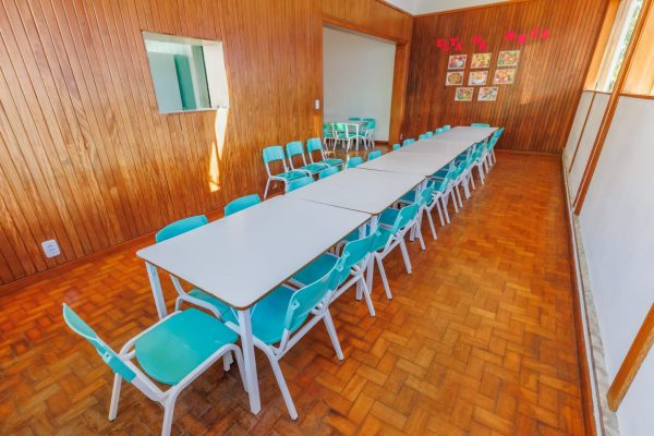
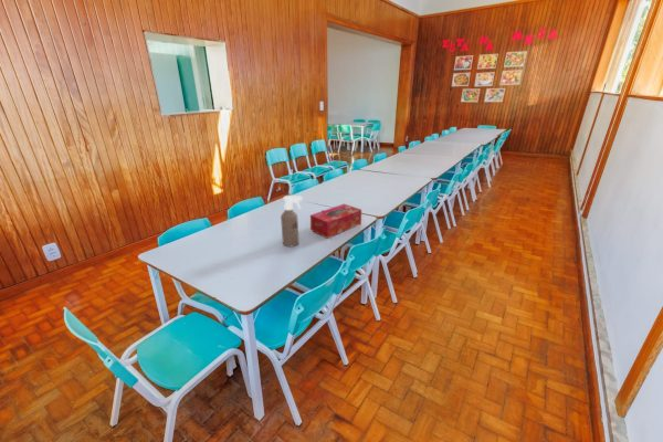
+ tissue box [309,202,362,240]
+ spray bottle [280,194,303,248]
